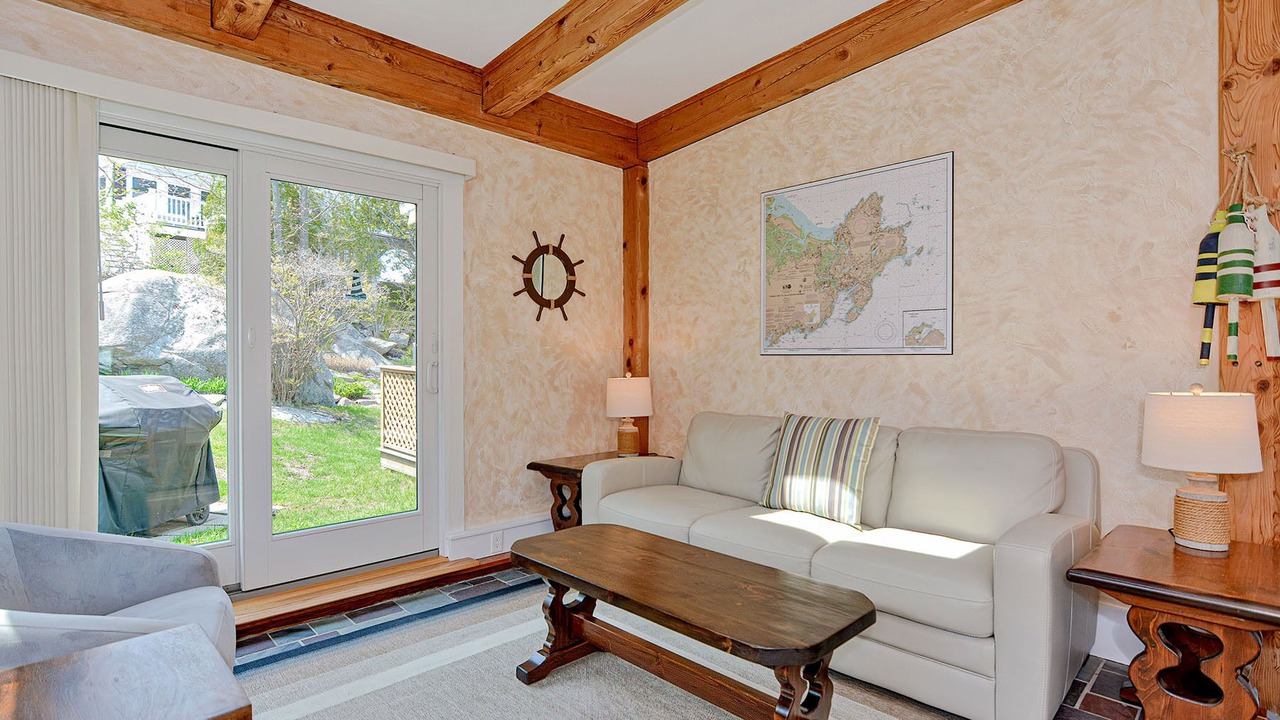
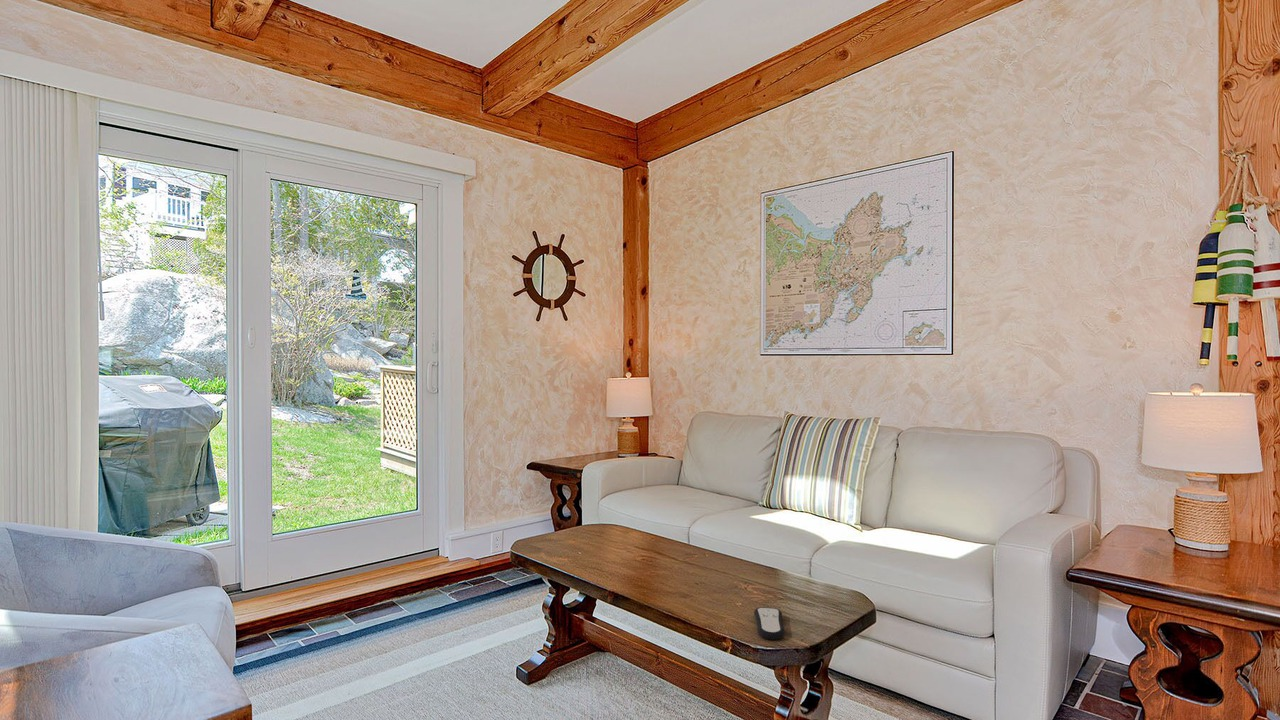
+ remote control [753,606,785,641]
